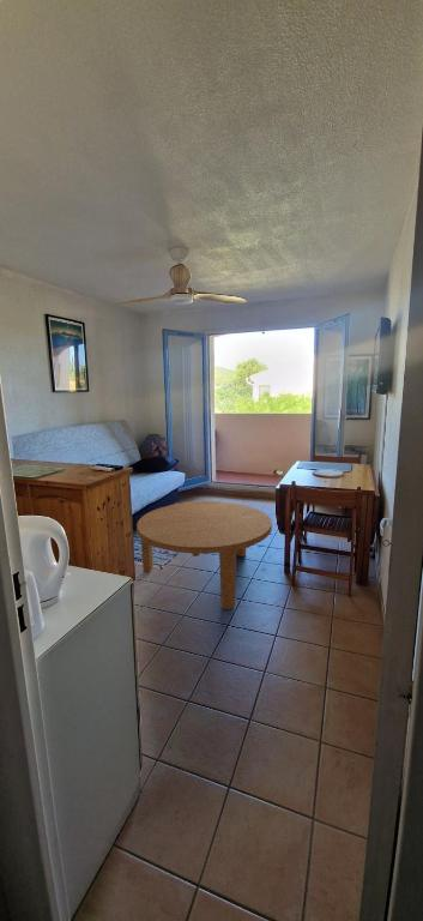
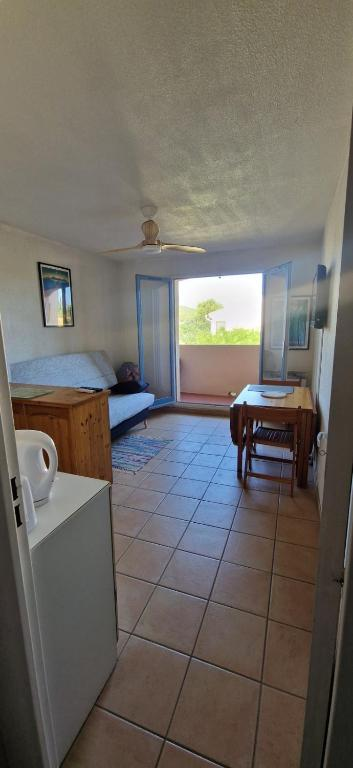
- coffee table [135,500,273,610]
